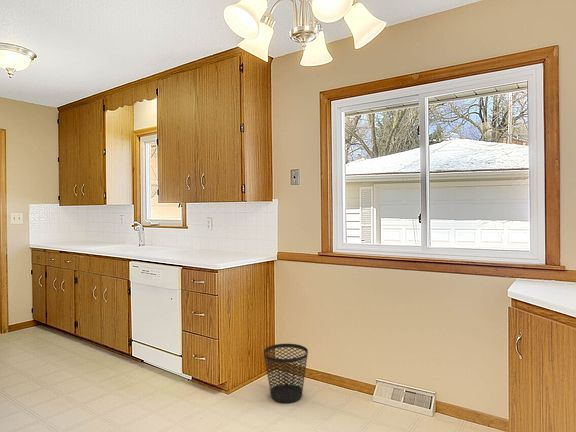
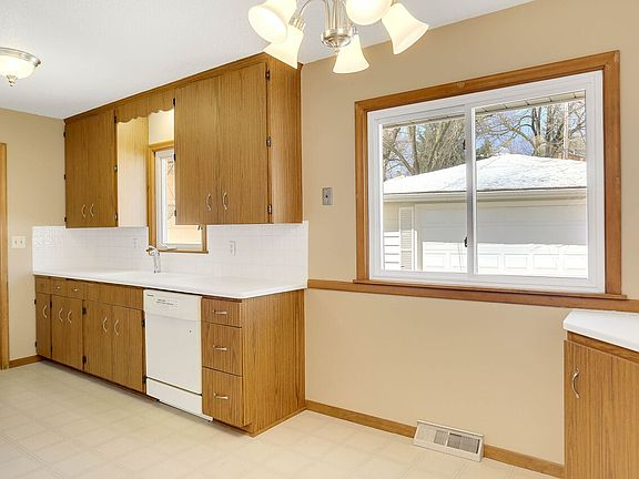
- wastebasket [263,343,309,404]
